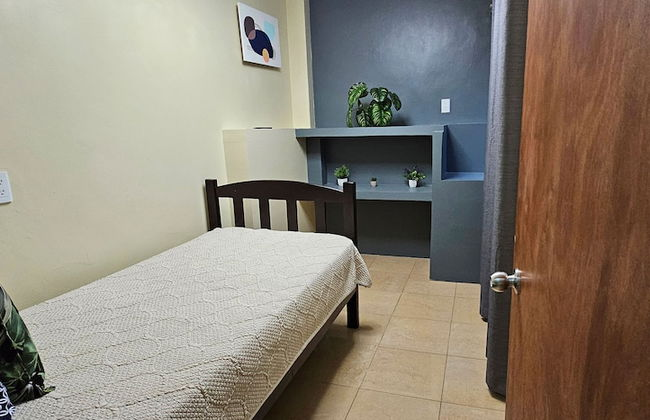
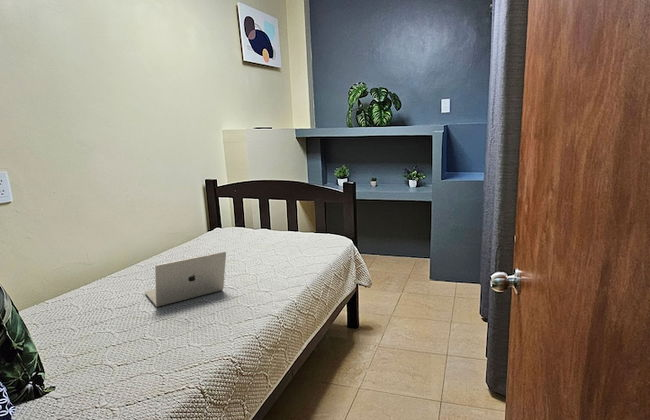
+ laptop [144,251,227,308]
